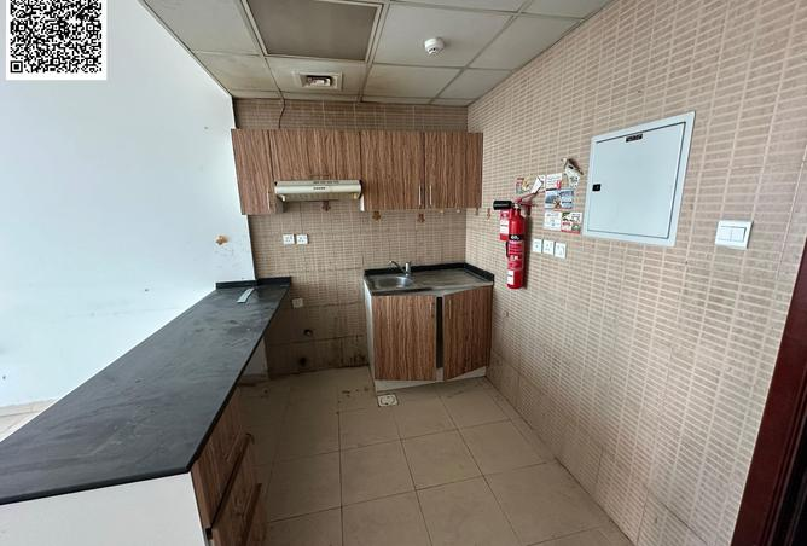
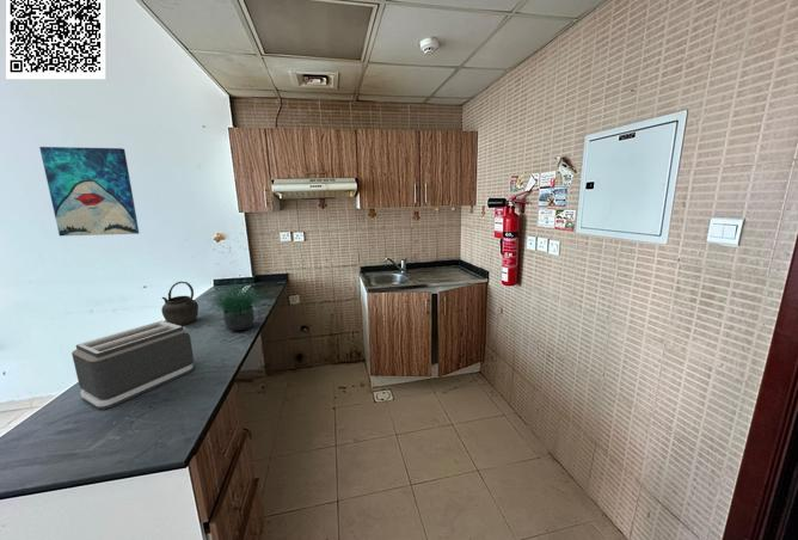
+ wall art [38,146,140,237]
+ kettle [160,281,200,326]
+ toaster [70,320,195,411]
+ potted plant [208,270,270,332]
